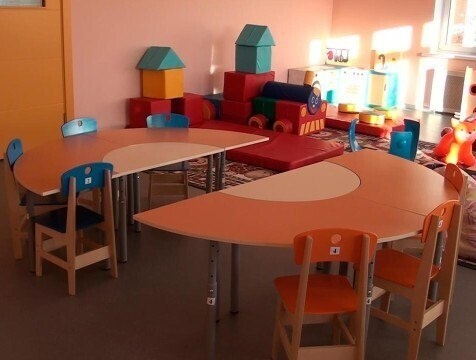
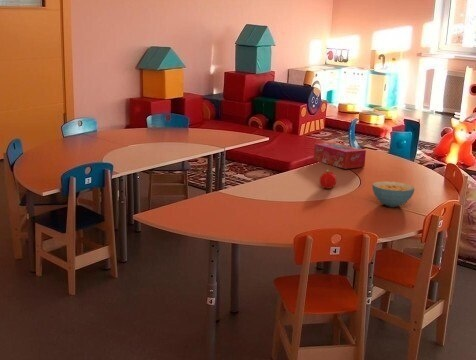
+ tissue box [313,142,367,170]
+ cereal bowl [372,180,416,208]
+ fruit [319,169,338,190]
